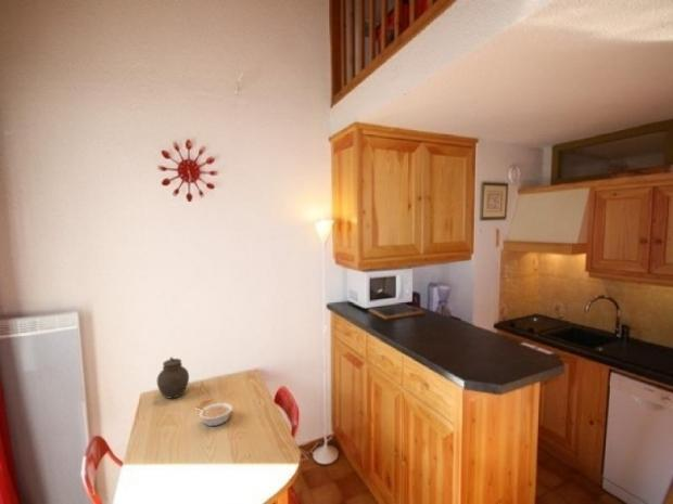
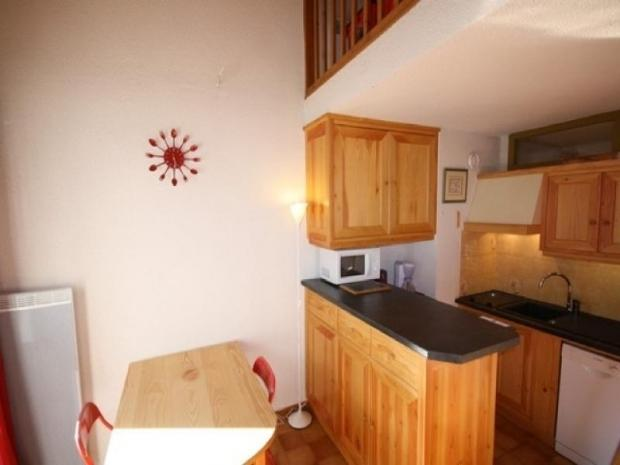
- legume [194,402,233,427]
- jar [156,356,190,399]
